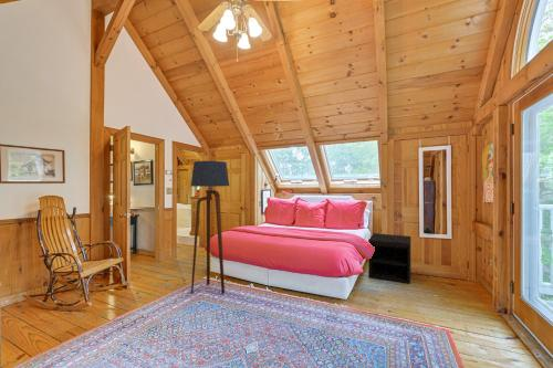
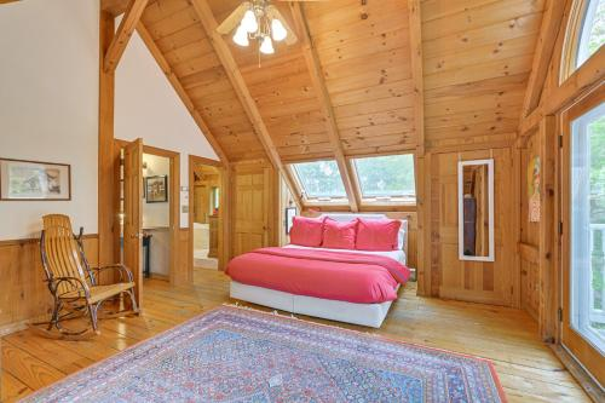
- nightstand [367,232,411,285]
- floor lamp [190,160,230,295]
